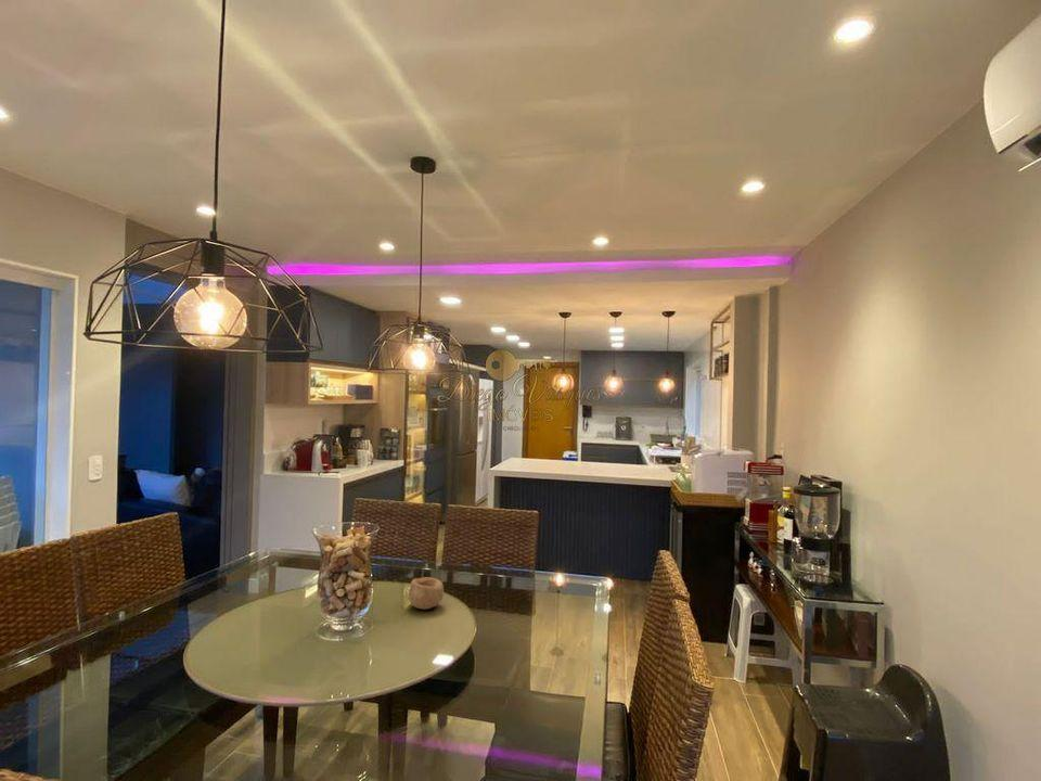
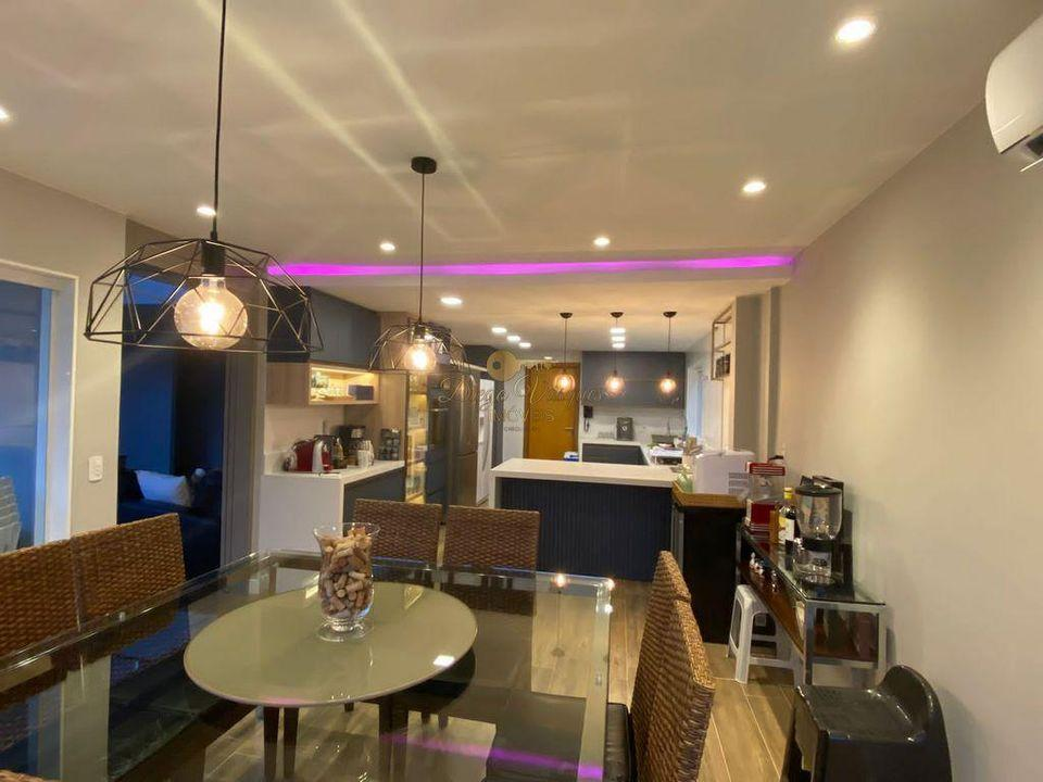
- bowl [408,576,445,611]
